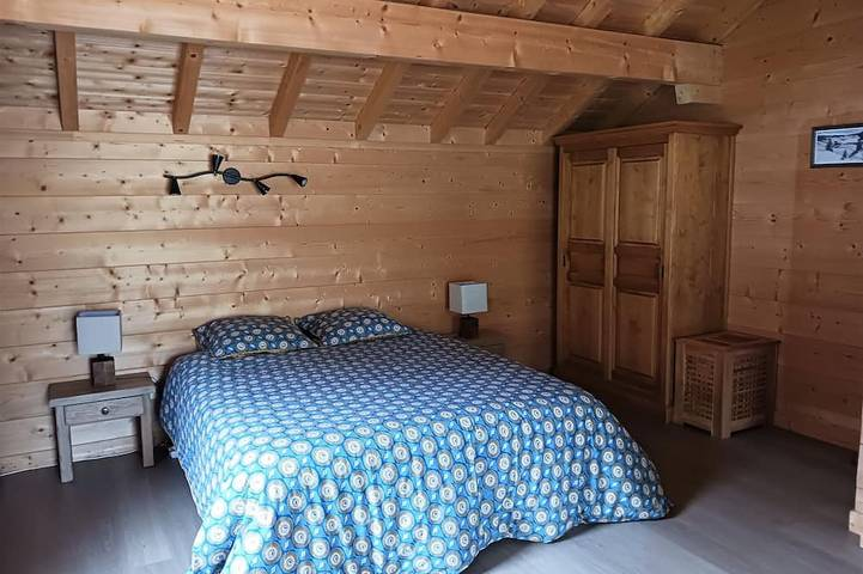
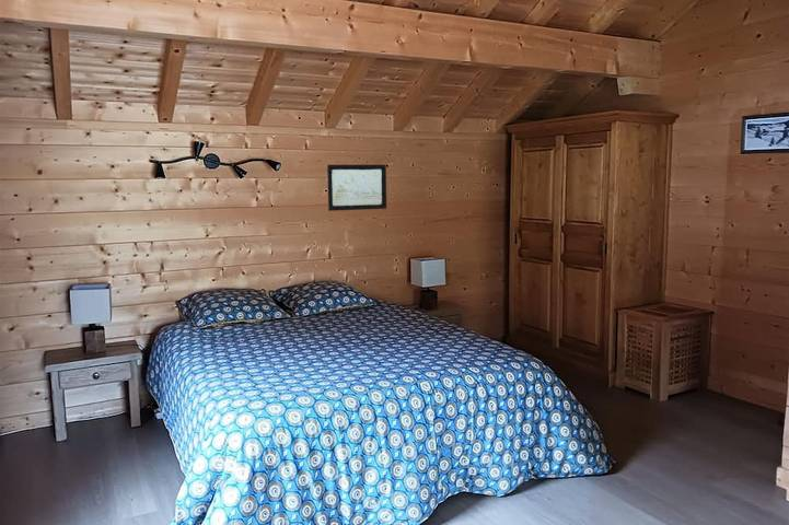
+ wall art [326,164,387,212]
